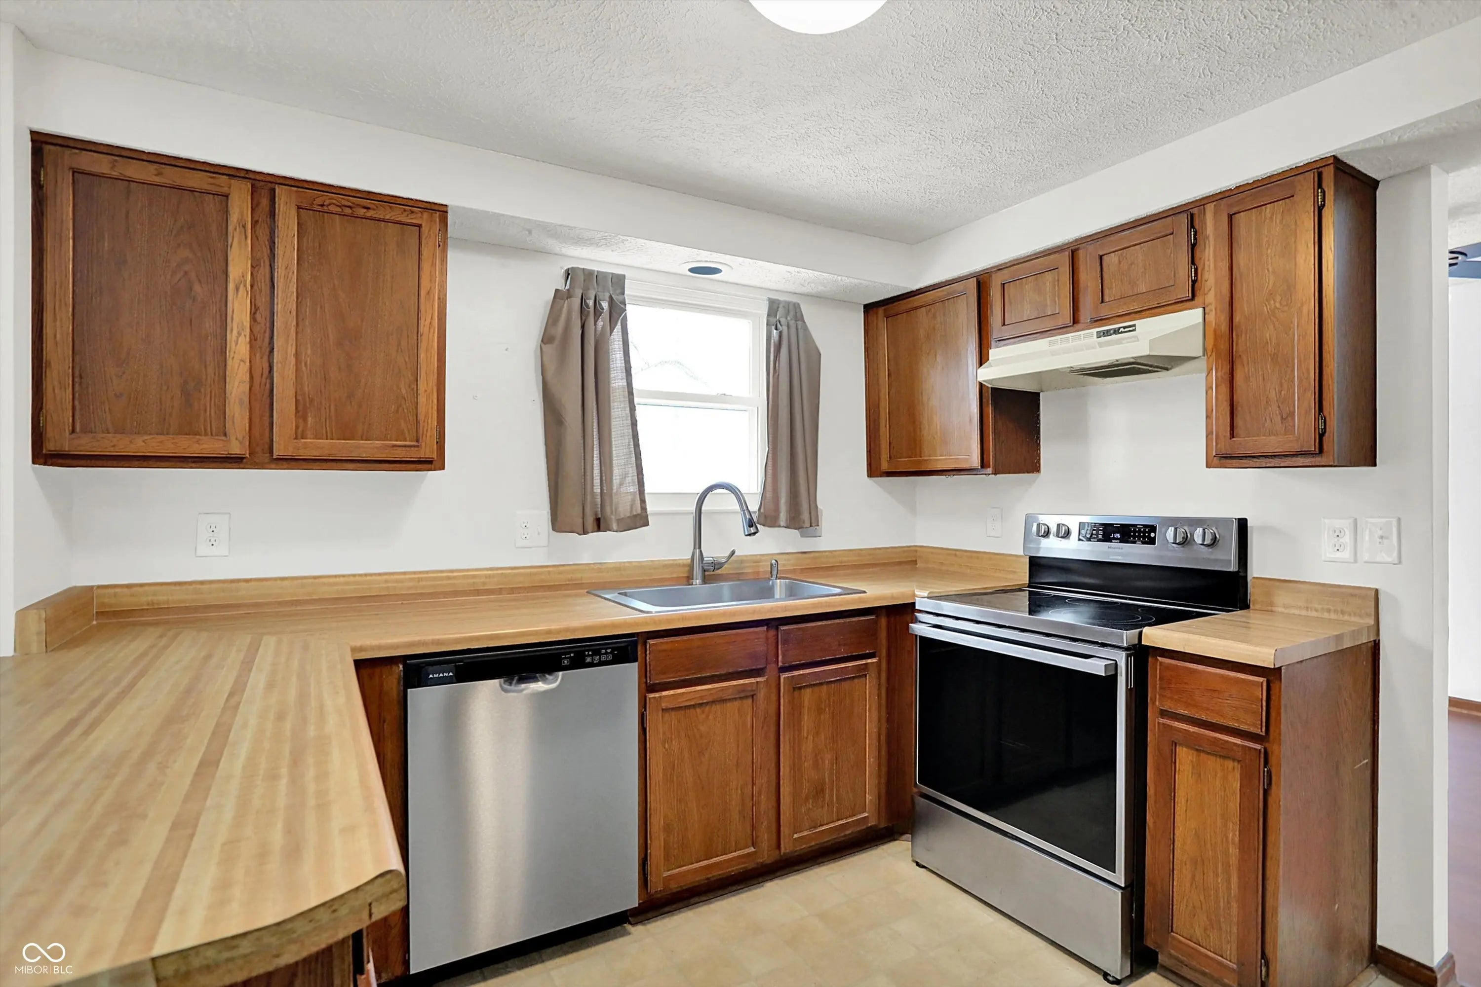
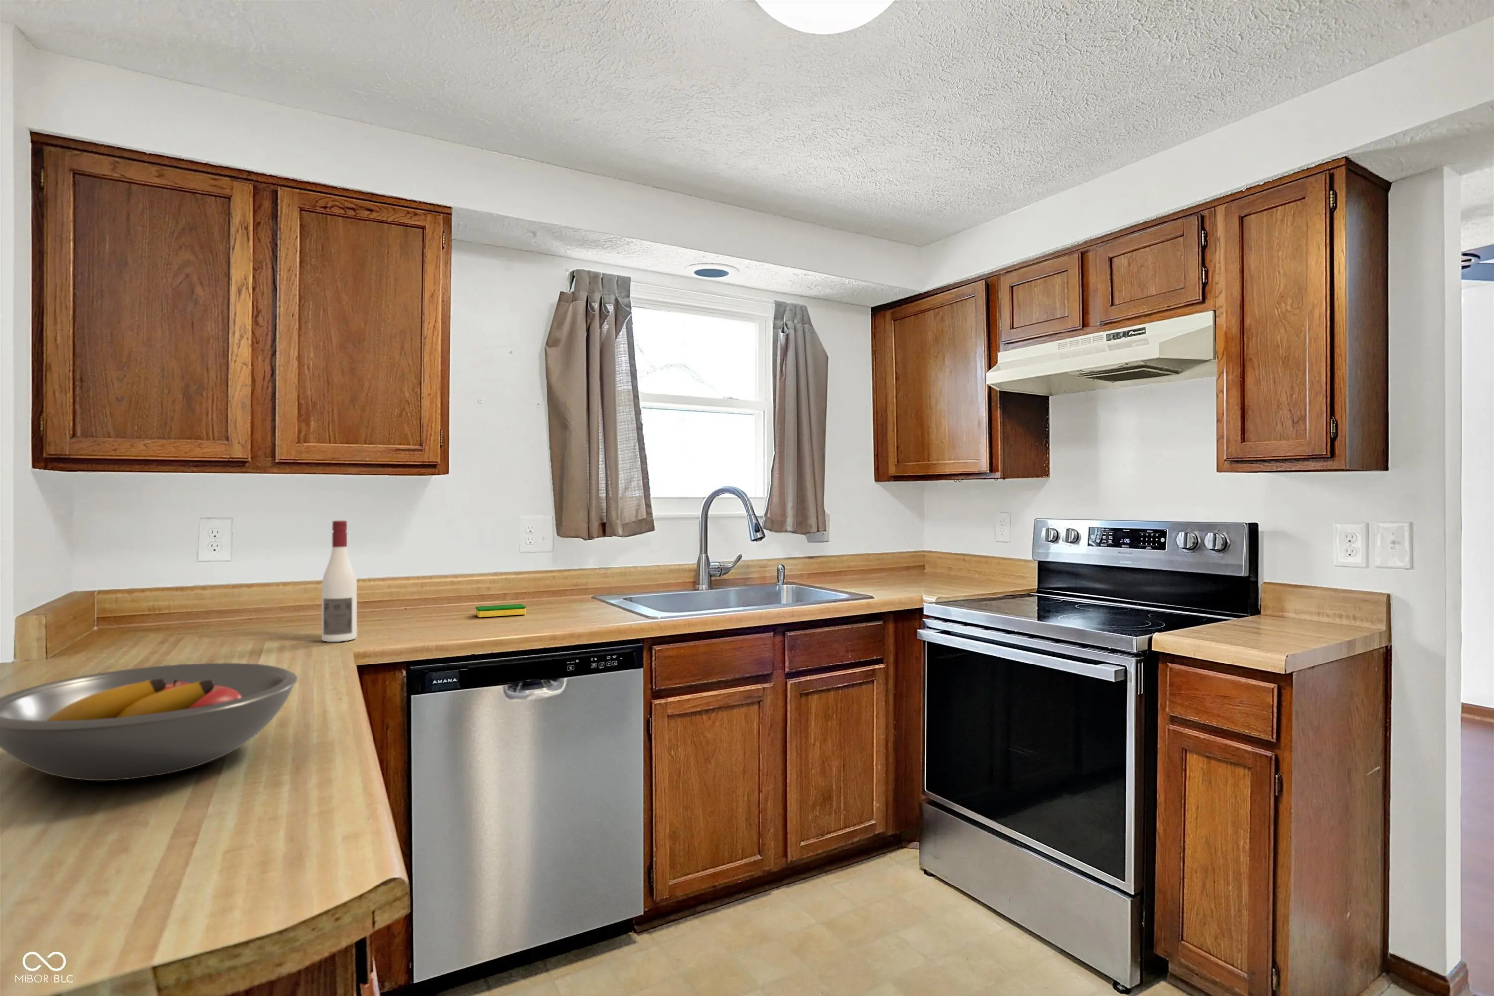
+ dish sponge [475,604,527,618]
+ fruit bowl [0,663,298,781]
+ alcohol [321,520,358,643]
